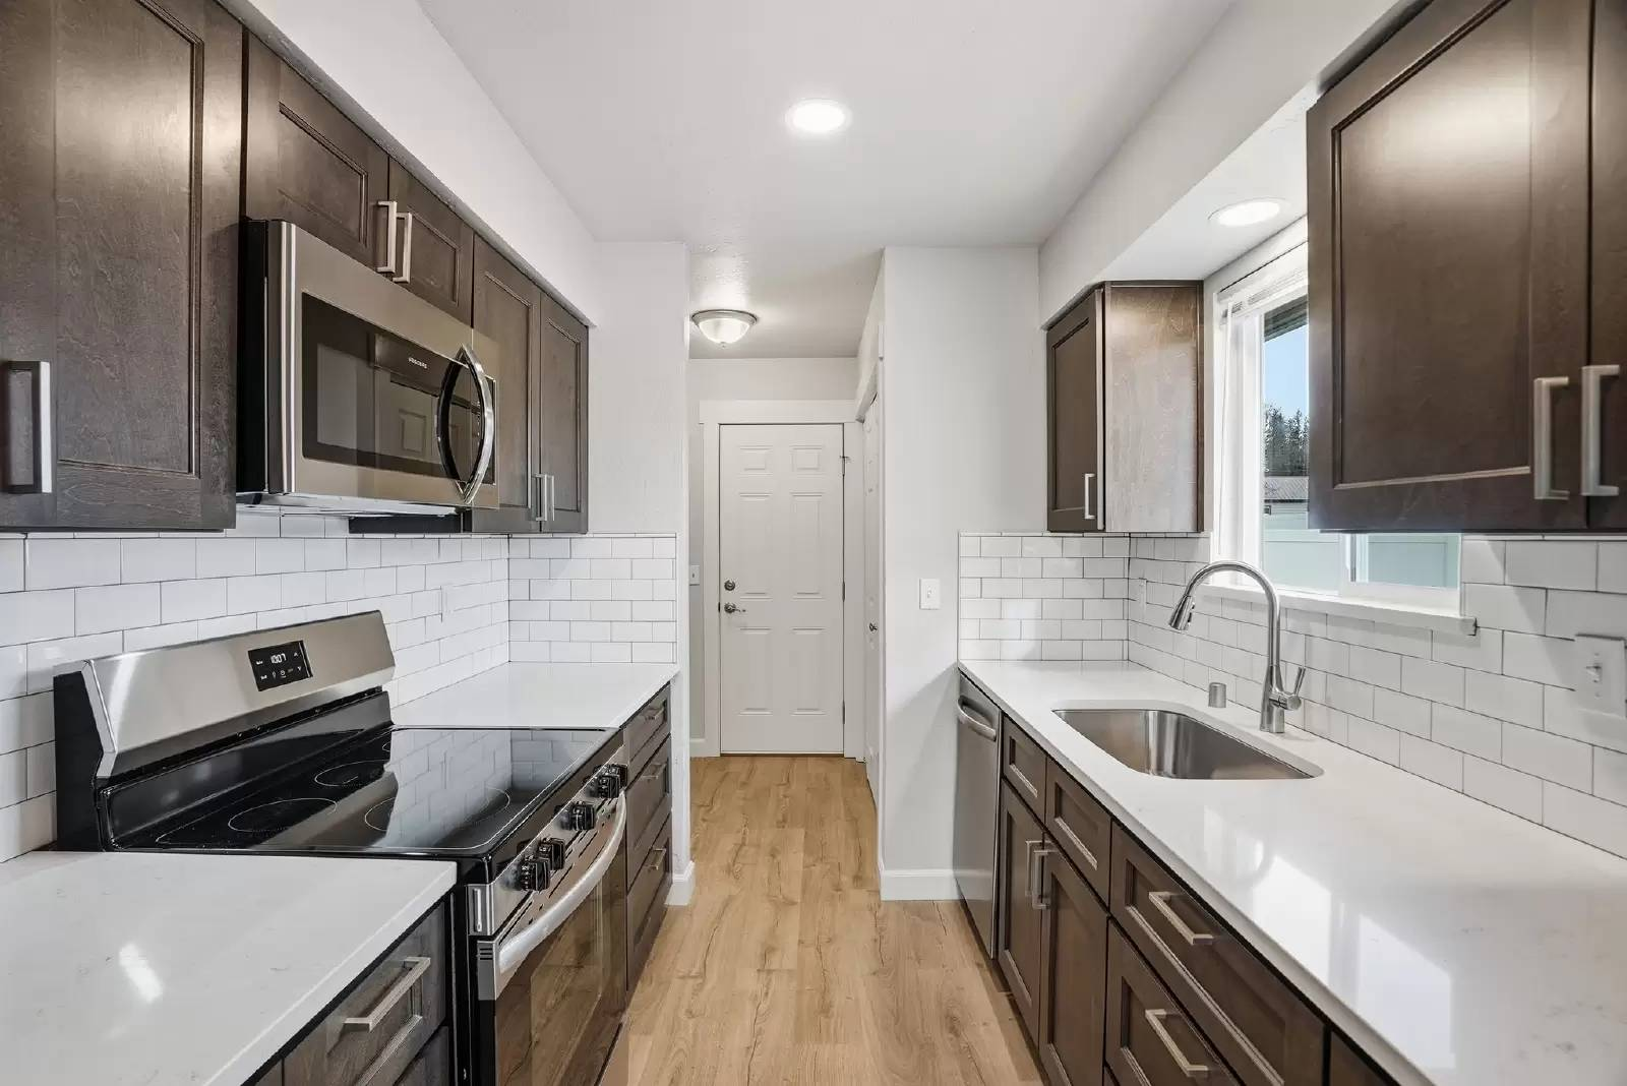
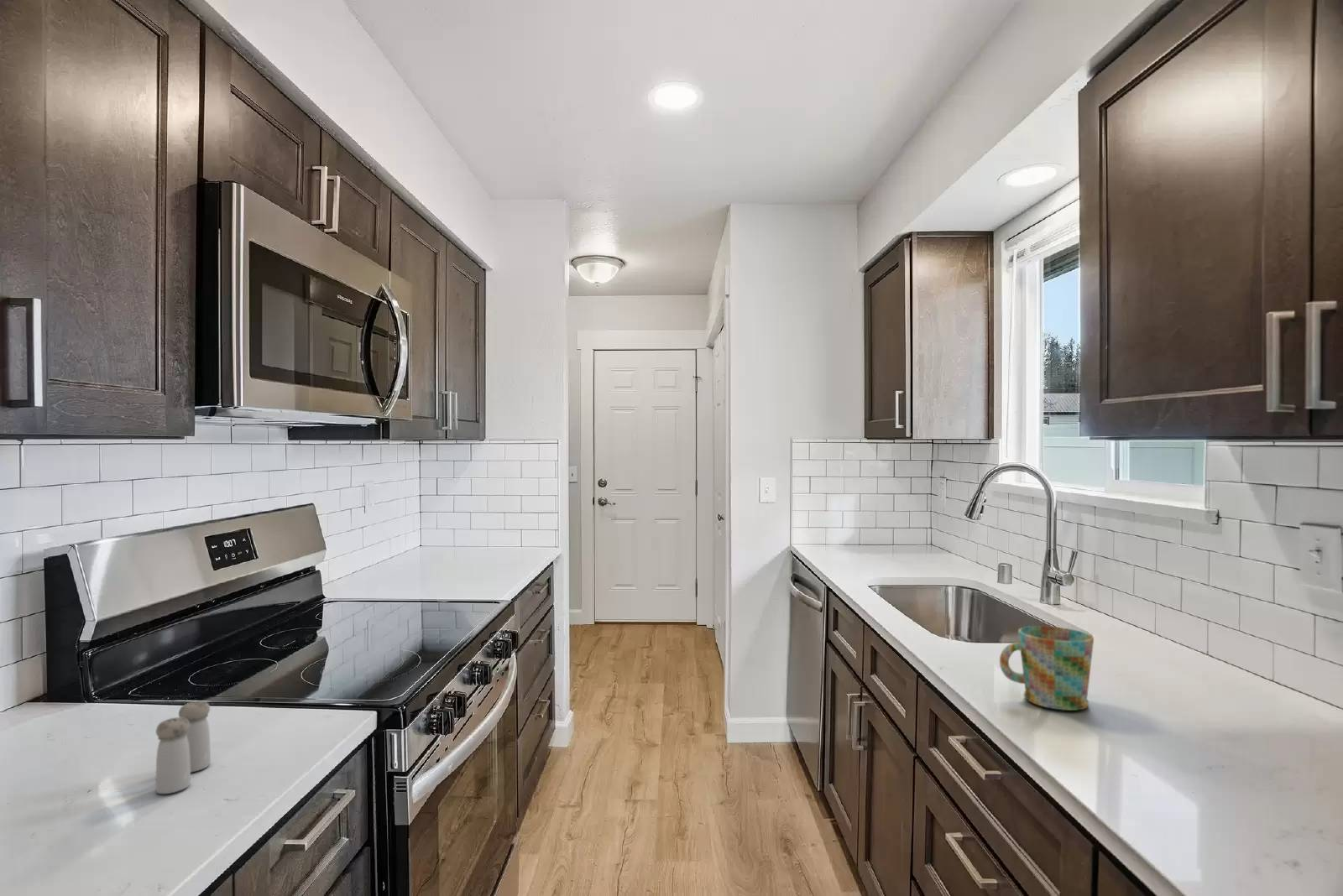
+ salt and pepper shaker [154,701,212,794]
+ mug [999,625,1095,711]
